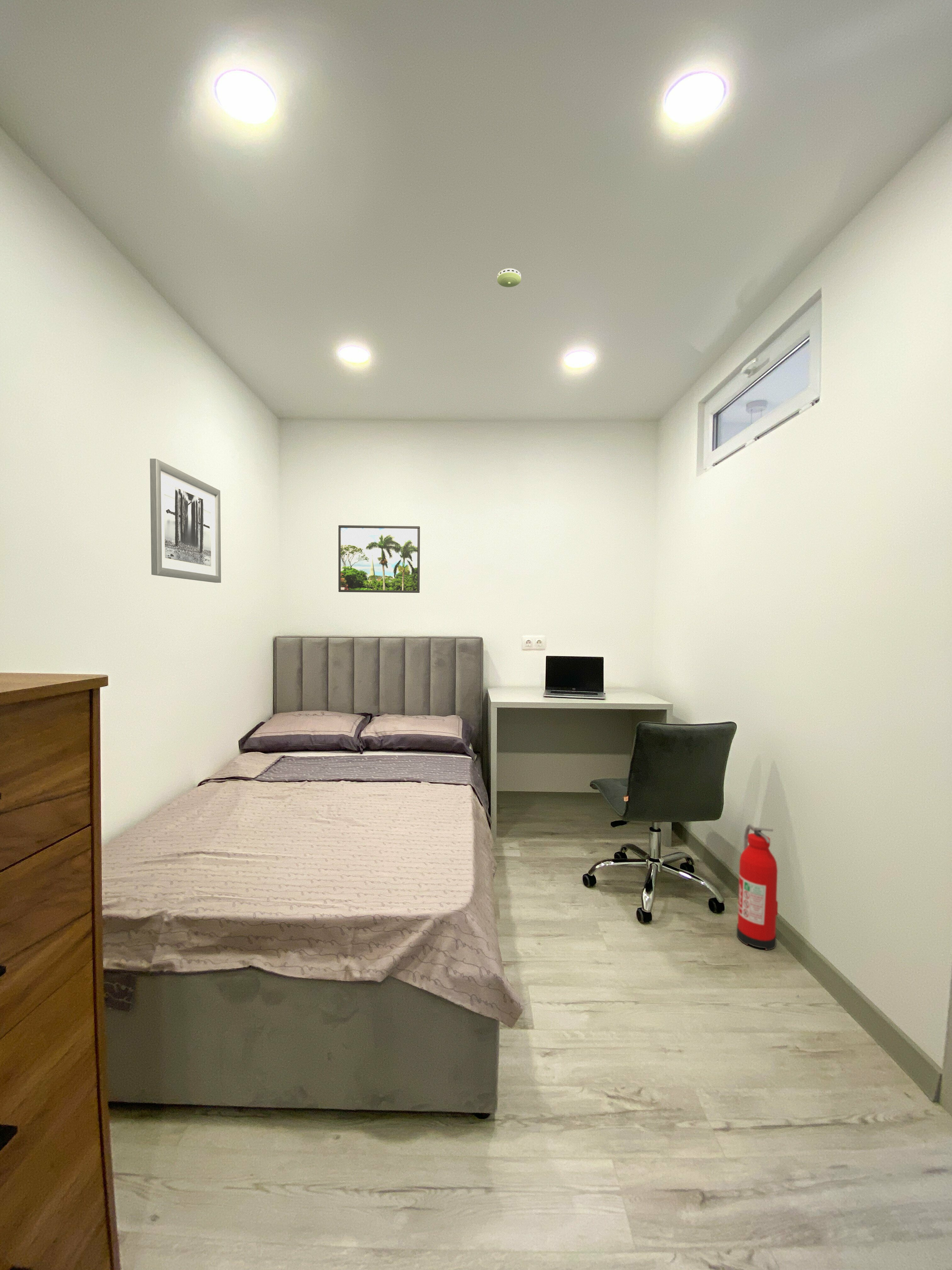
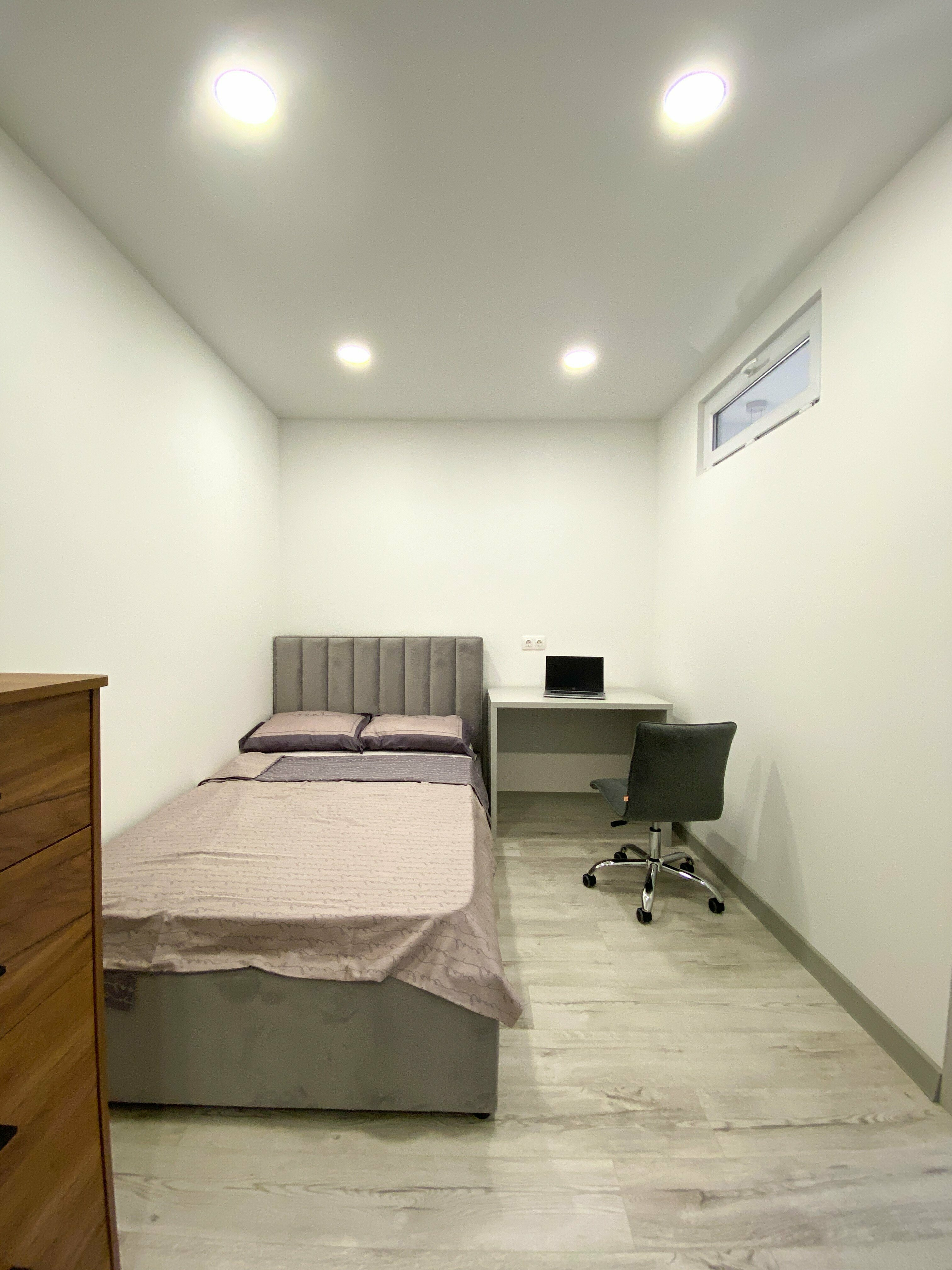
- wall art [150,458,221,583]
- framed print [338,525,420,593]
- smoke detector [497,268,521,288]
- fire extinguisher [736,823,778,951]
